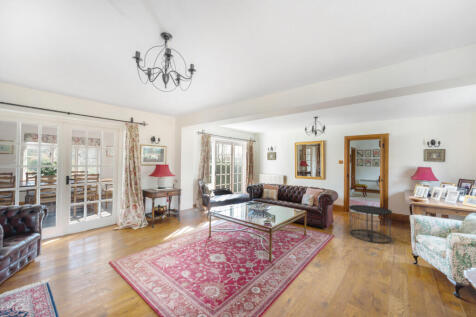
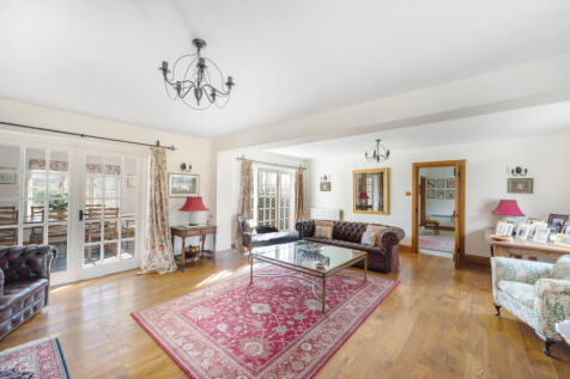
- side table [348,204,393,244]
